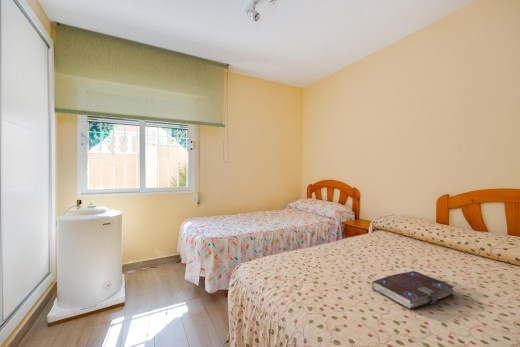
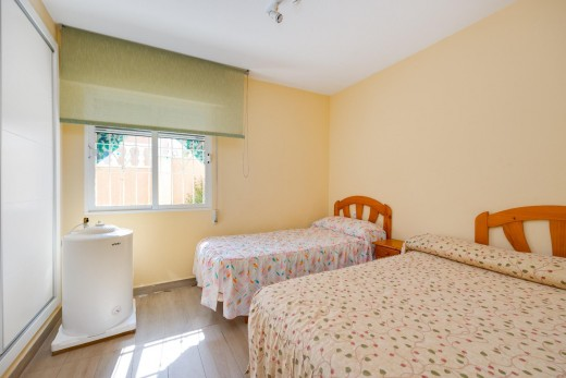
- book [371,270,455,310]
